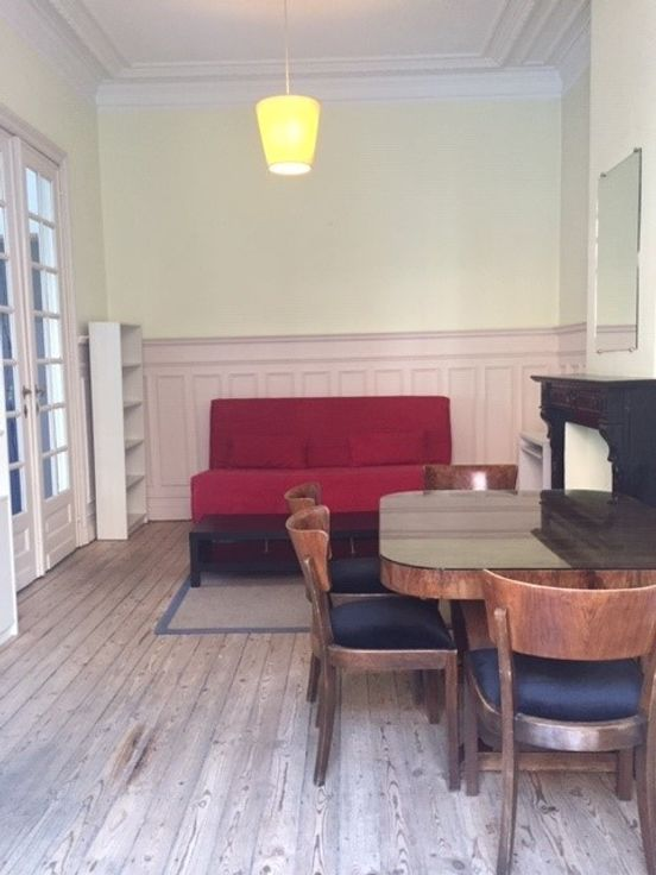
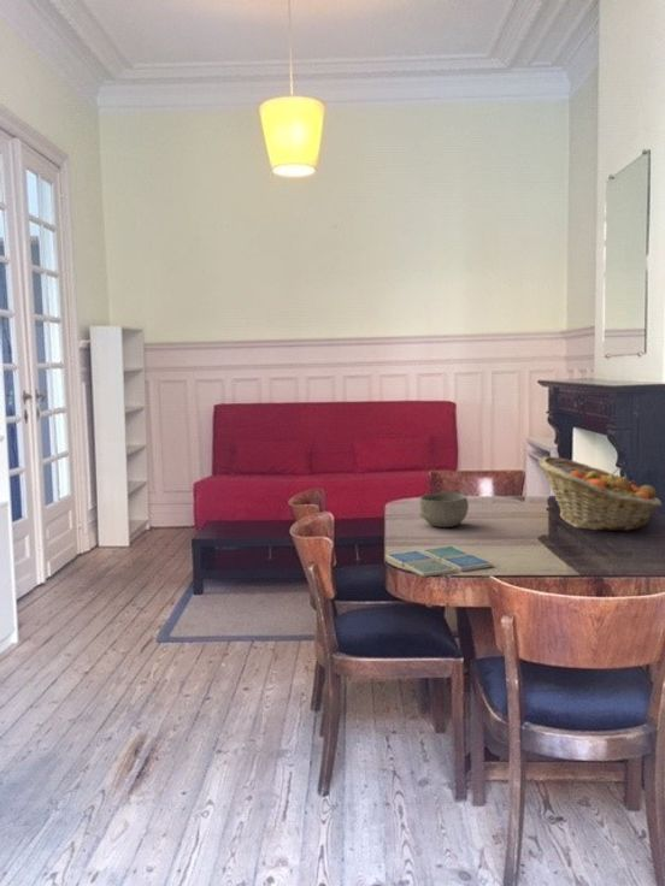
+ fruit basket [537,455,664,532]
+ drink coaster [384,545,494,578]
+ bowl [418,491,470,528]
